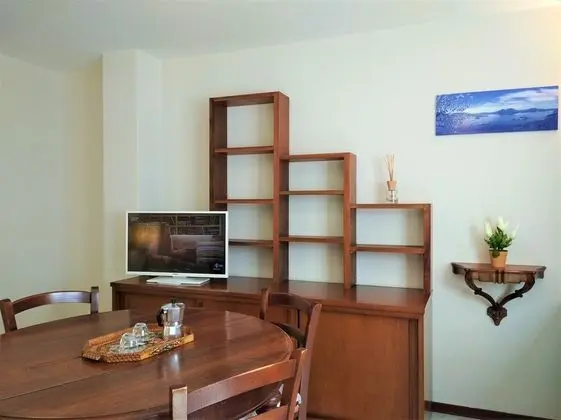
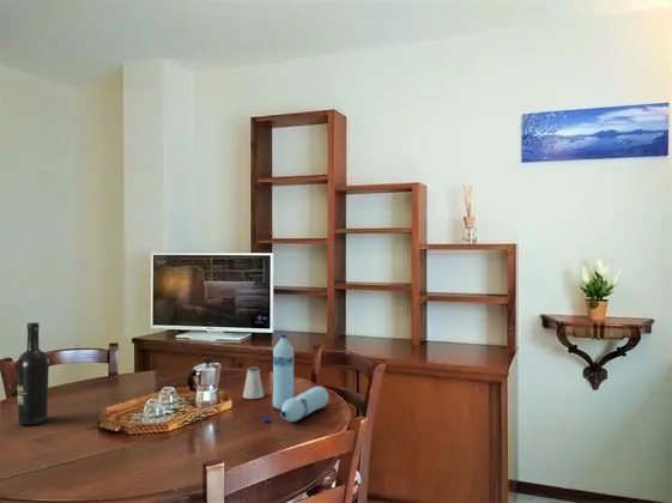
+ saltshaker [242,365,265,400]
+ water bottle [262,333,329,423]
+ wine bottle [16,321,50,426]
